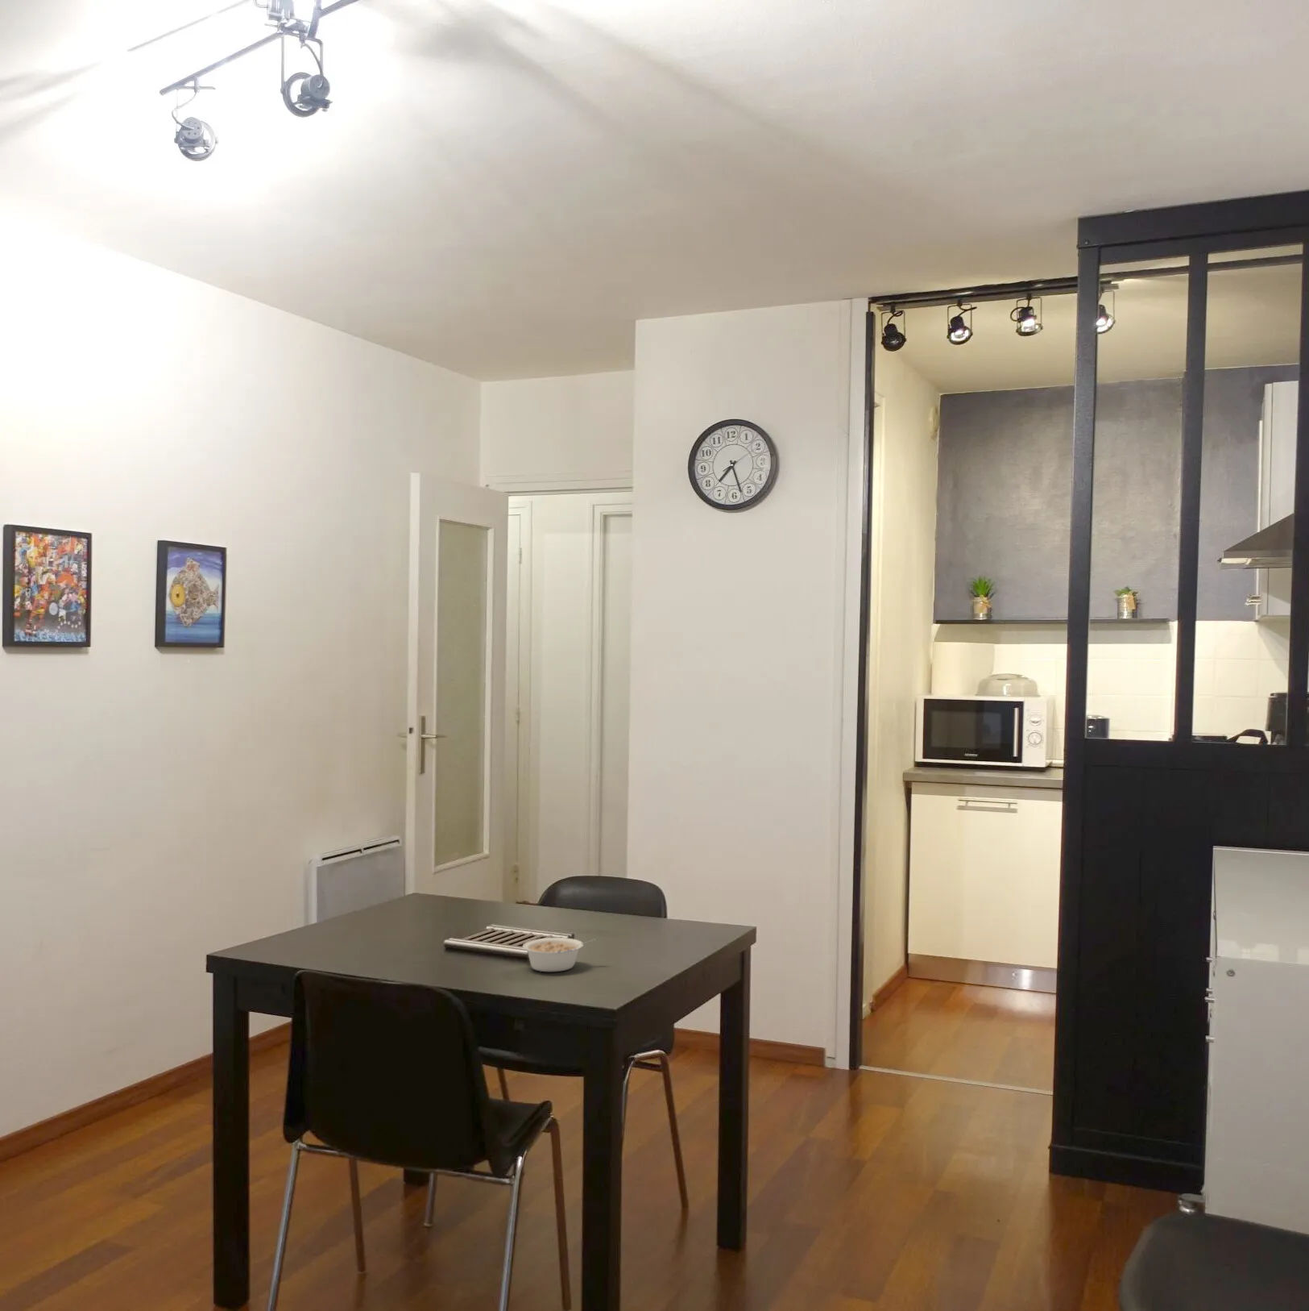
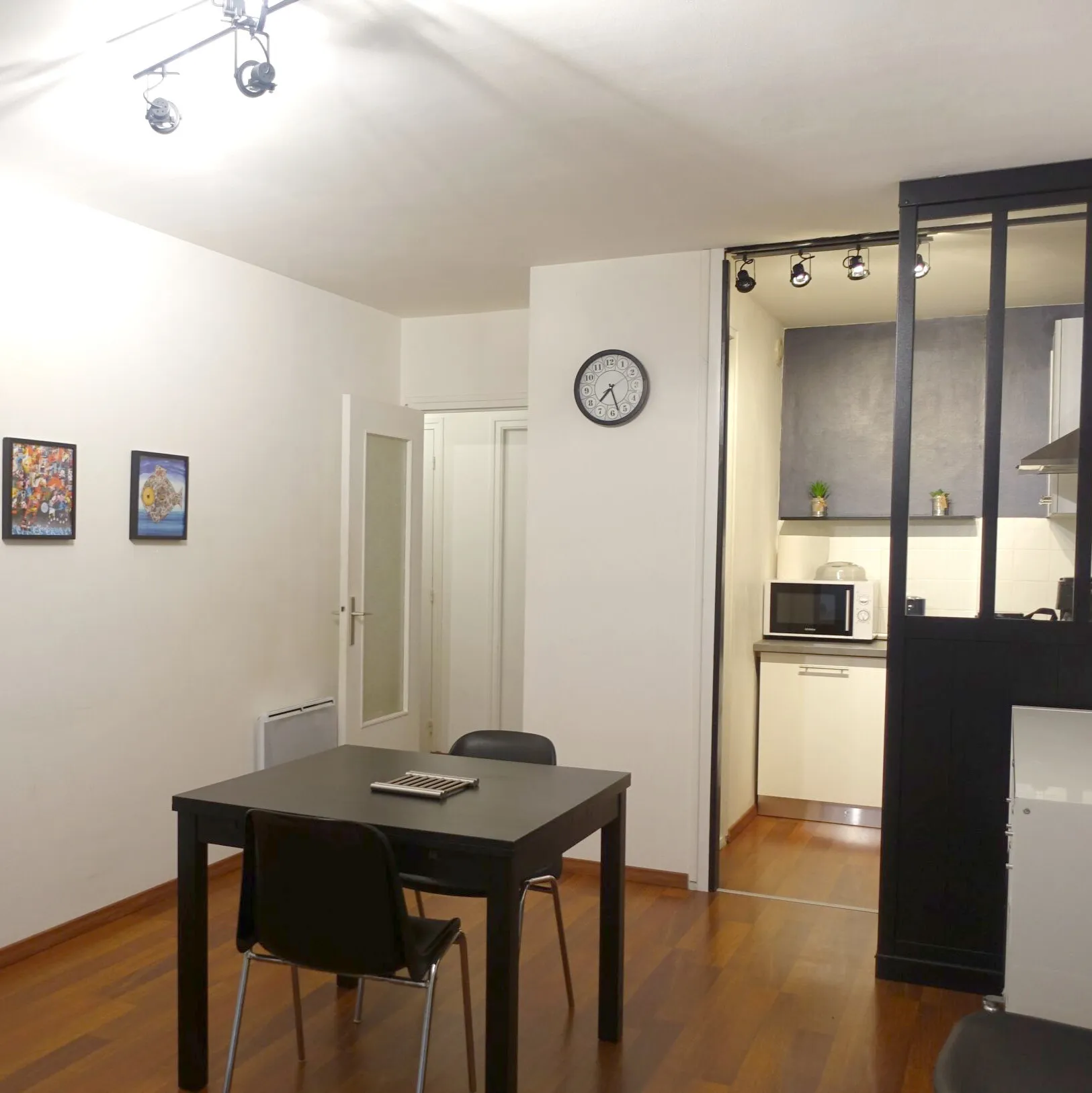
- legume [521,937,597,973]
